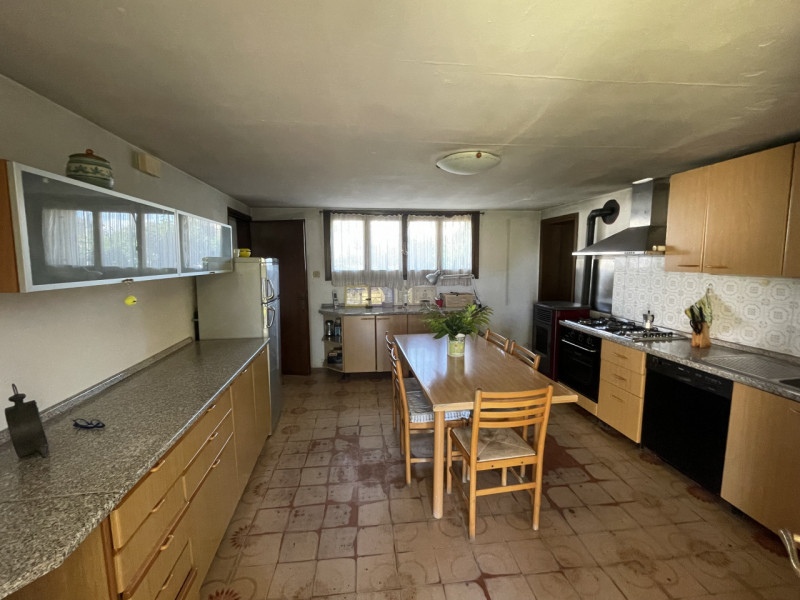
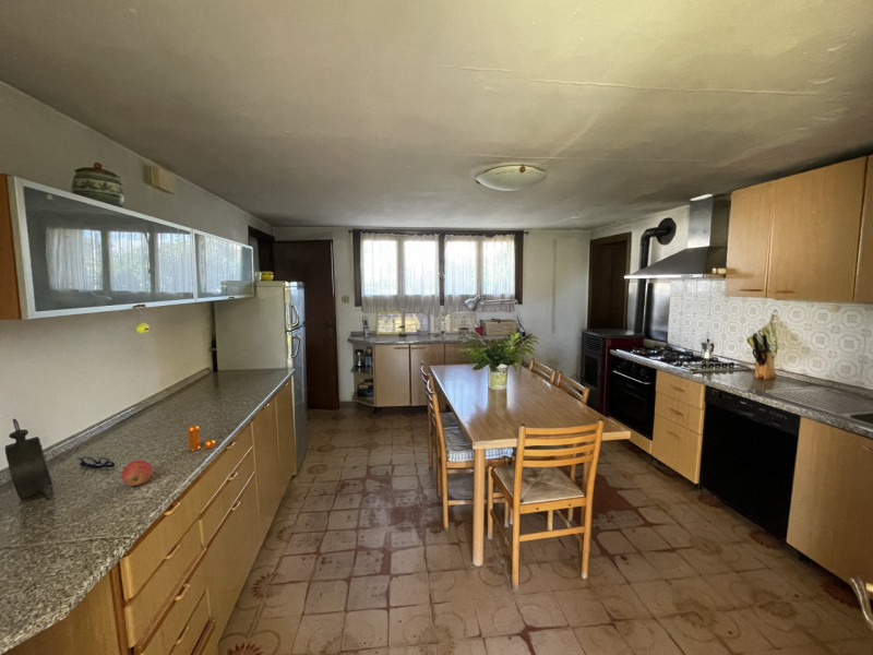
+ pepper shaker [187,424,217,451]
+ apple [120,460,154,487]
